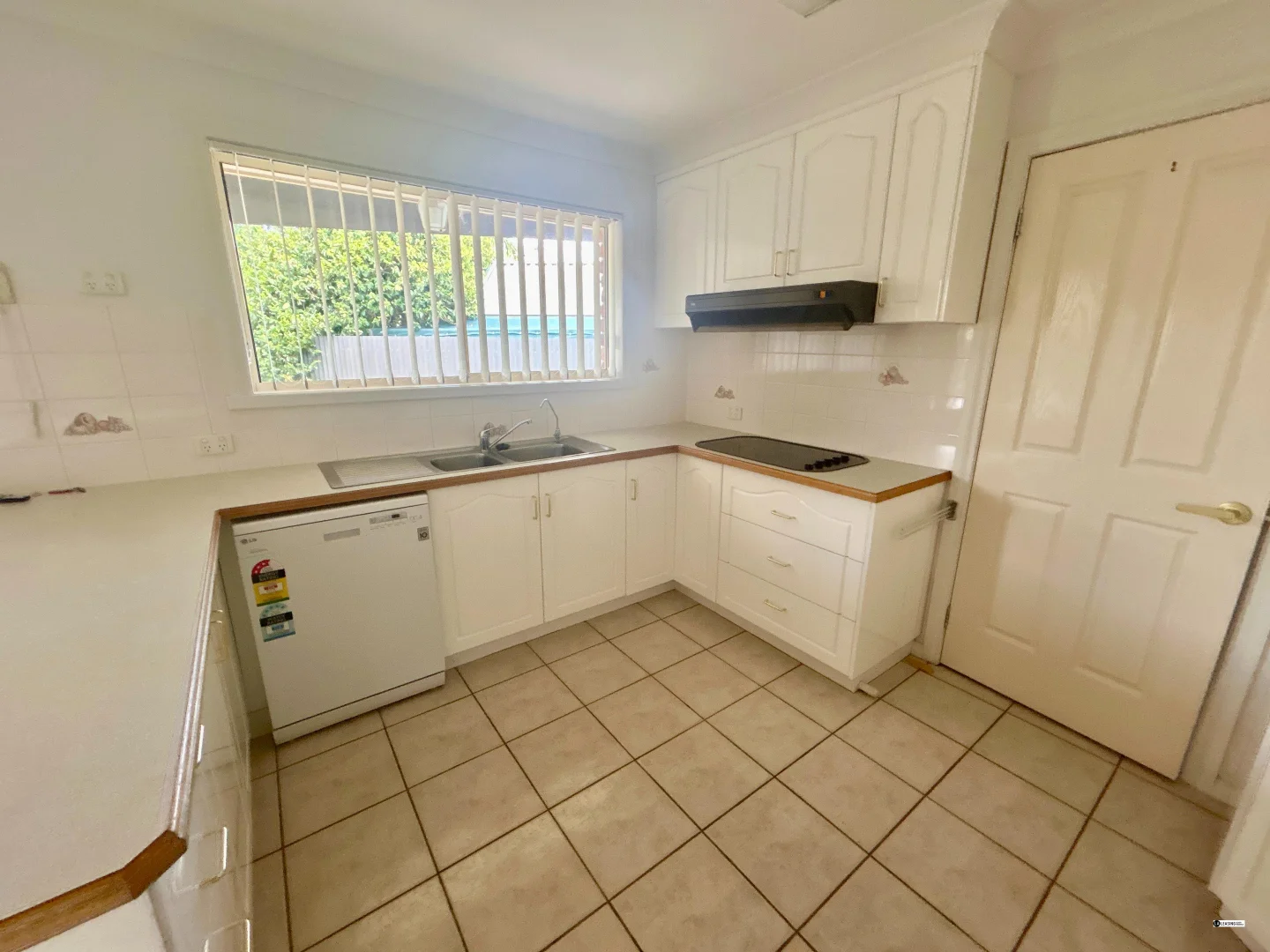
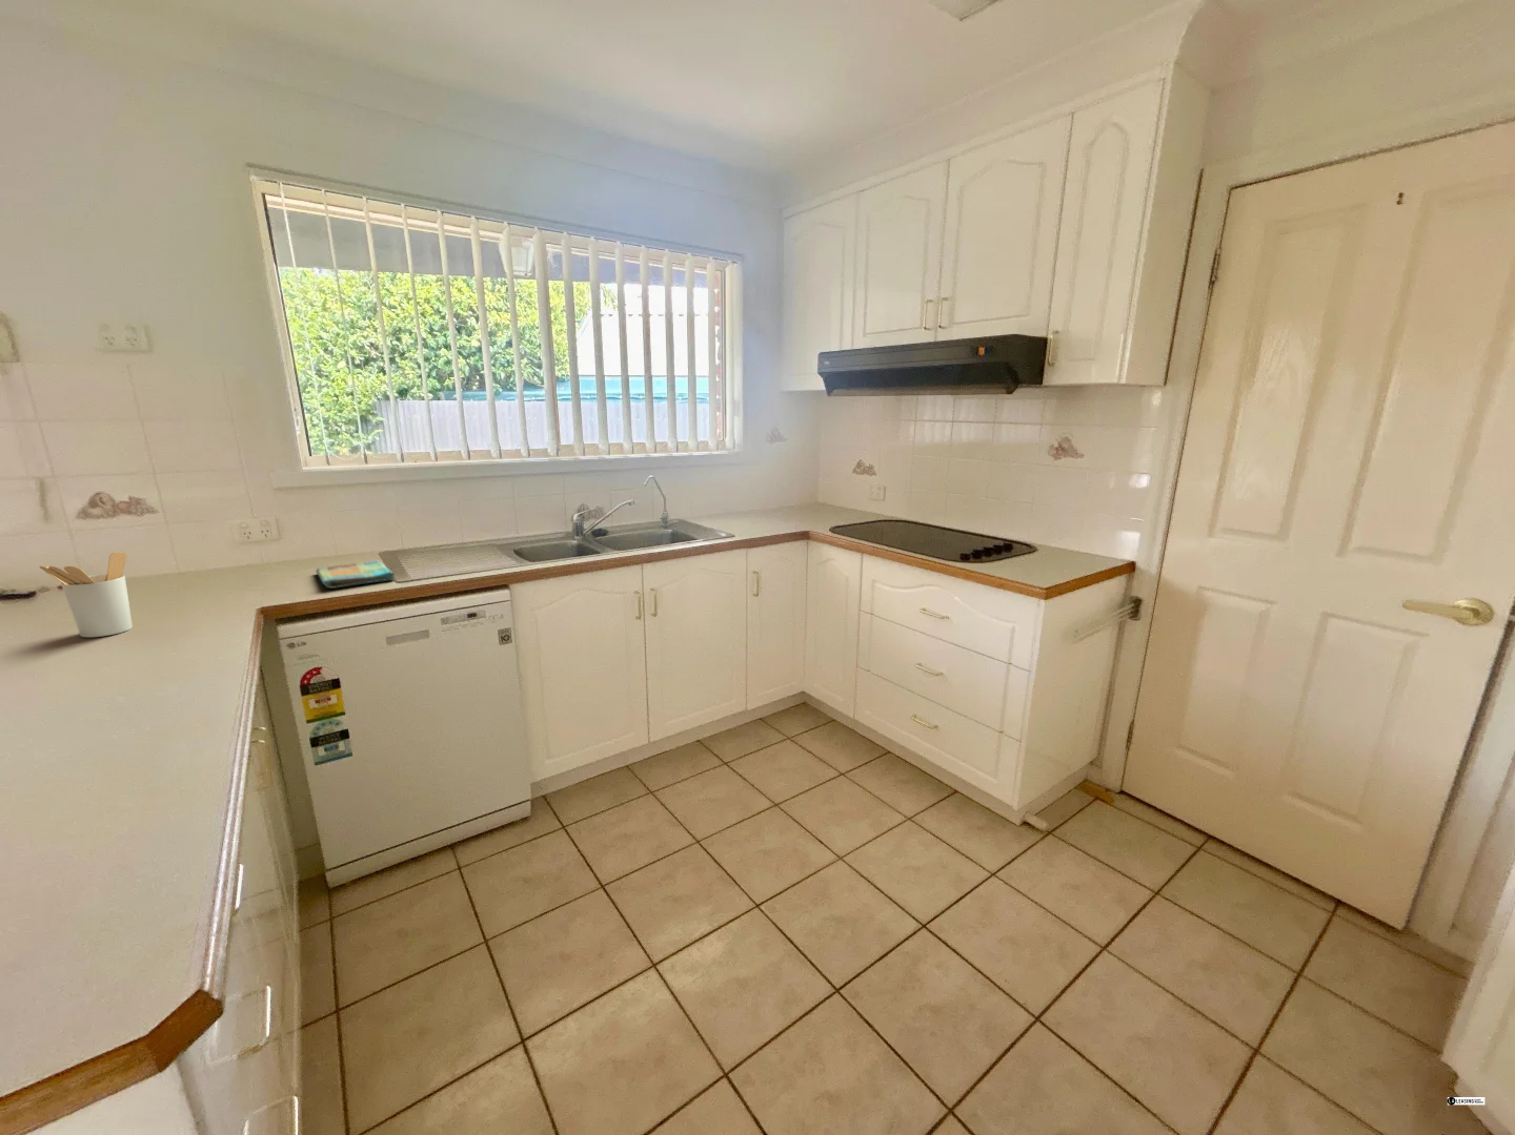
+ dish towel [315,559,396,590]
+ utensil holder [39,551,134,638]
